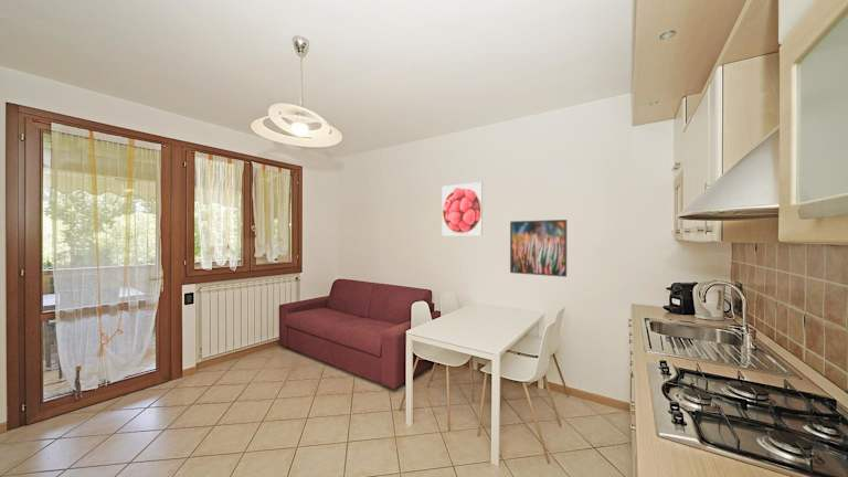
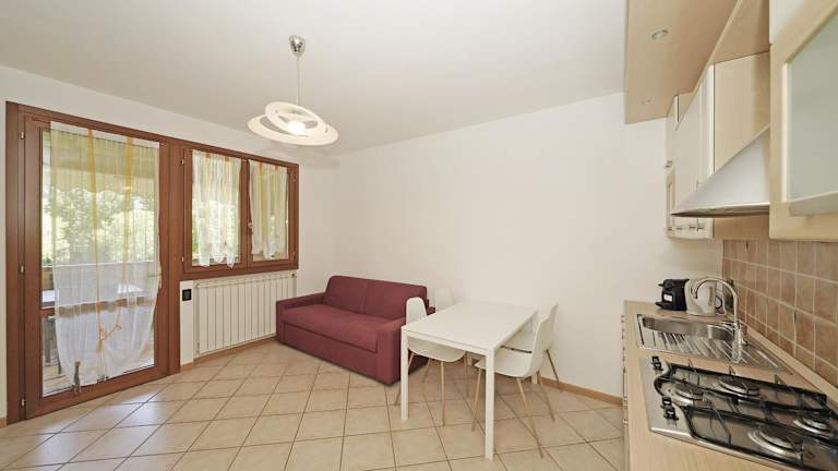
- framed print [441,181,484,236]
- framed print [509,219,568,278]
